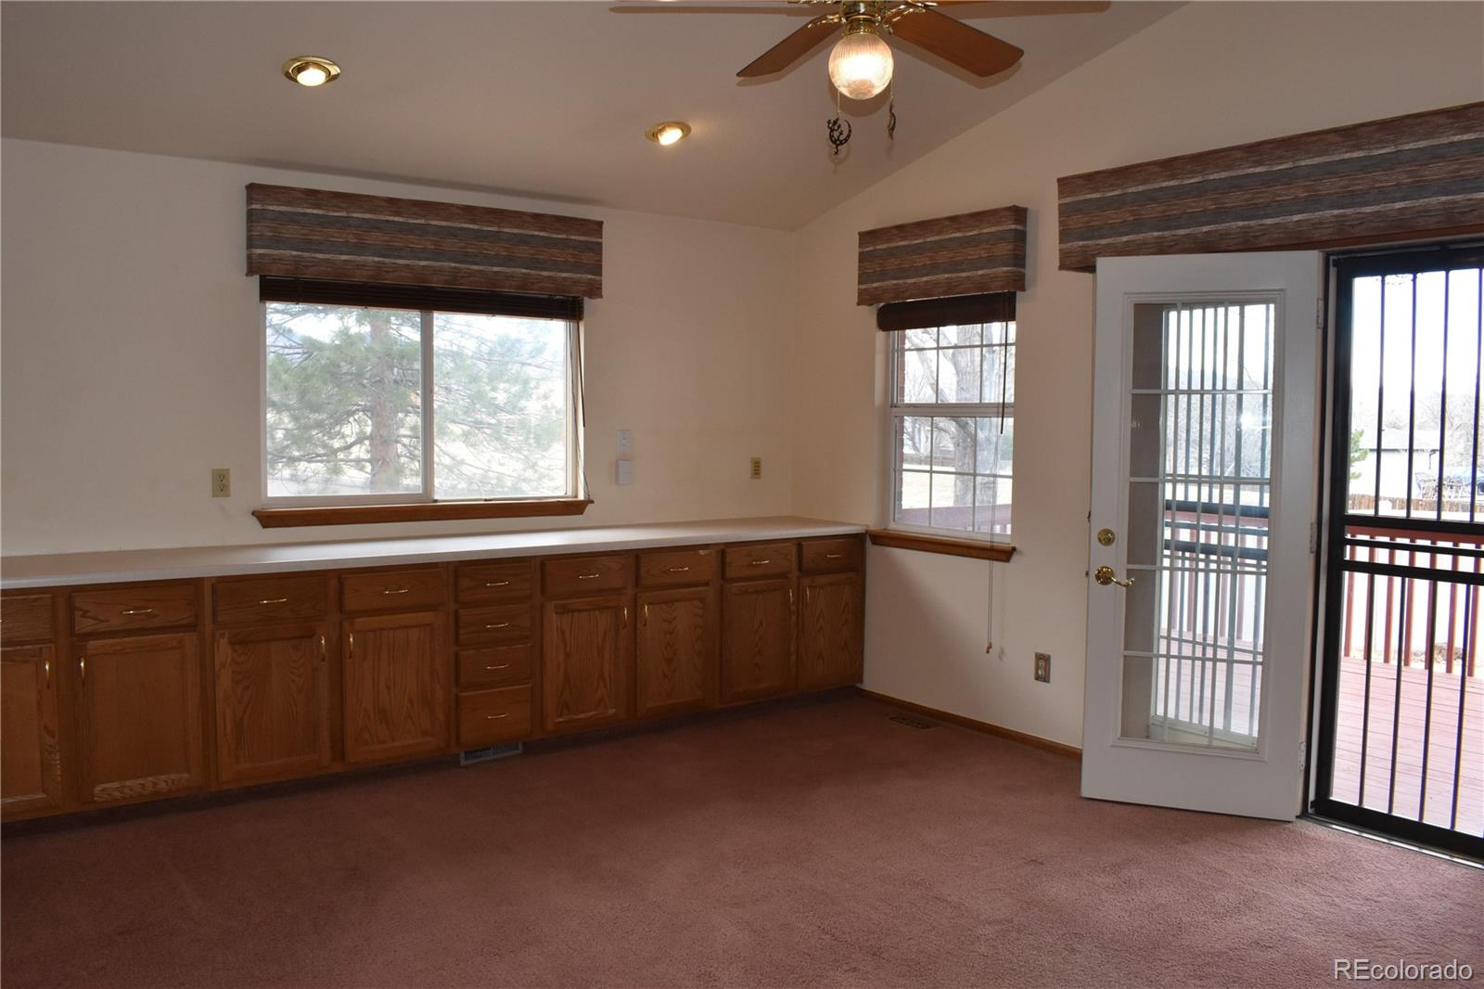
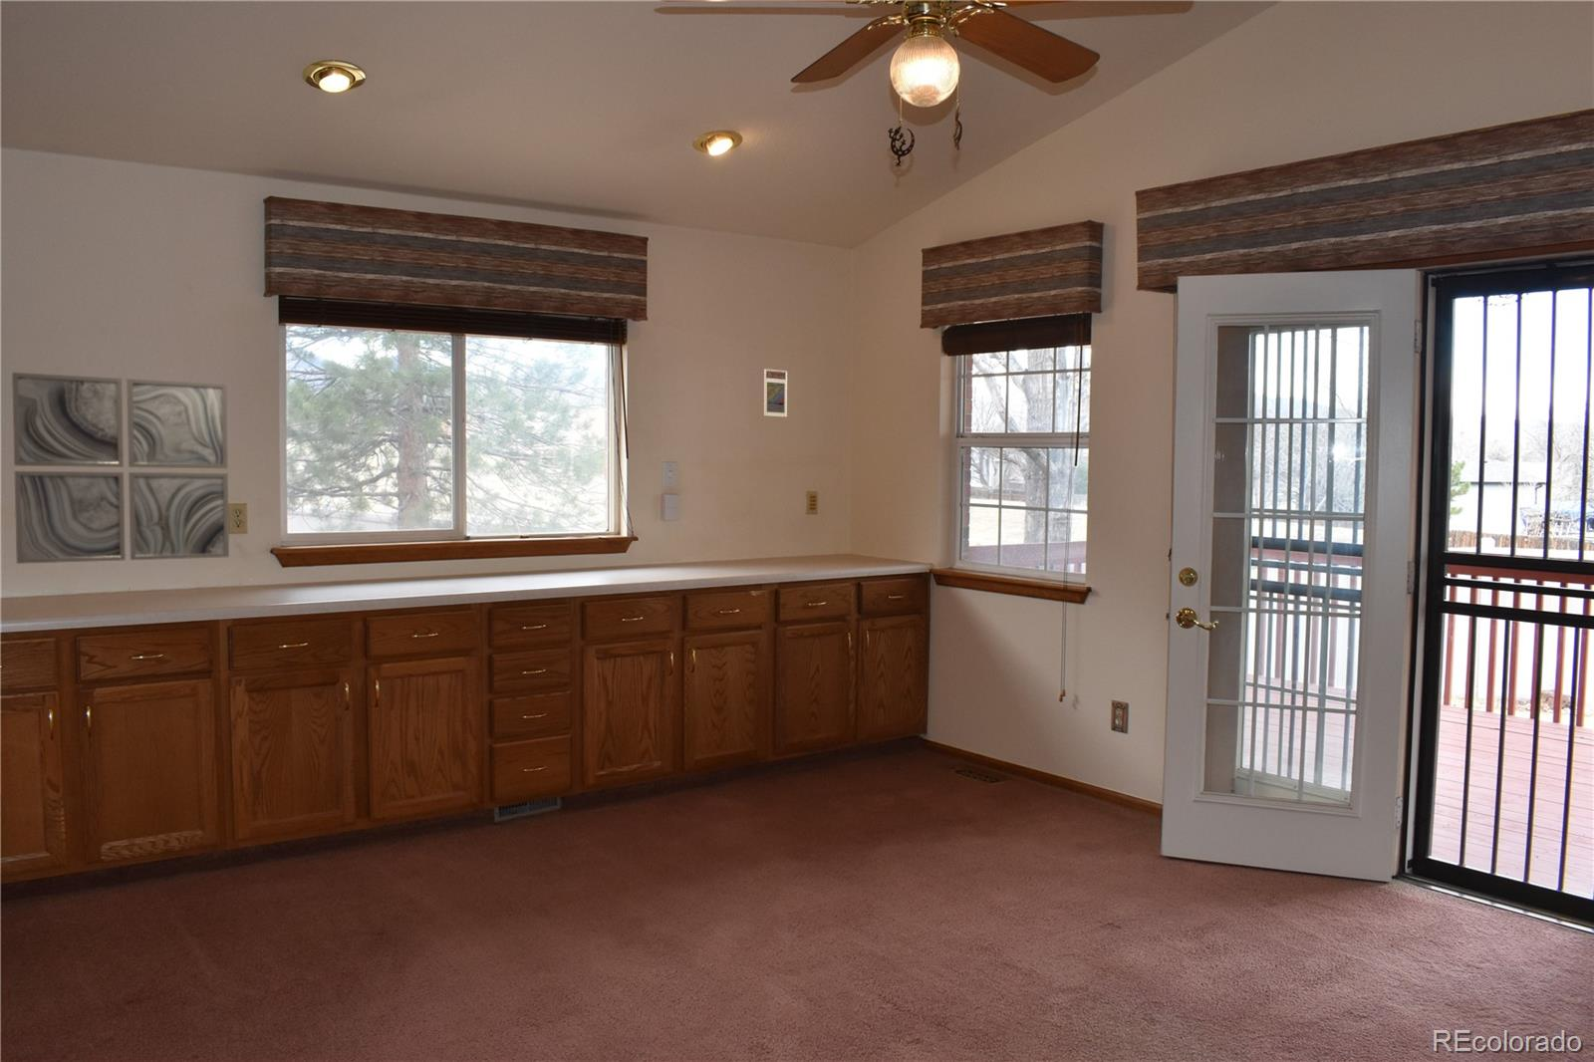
+ wall art [11,372,230,565]
+ trading card display case [763,369,788,417]
